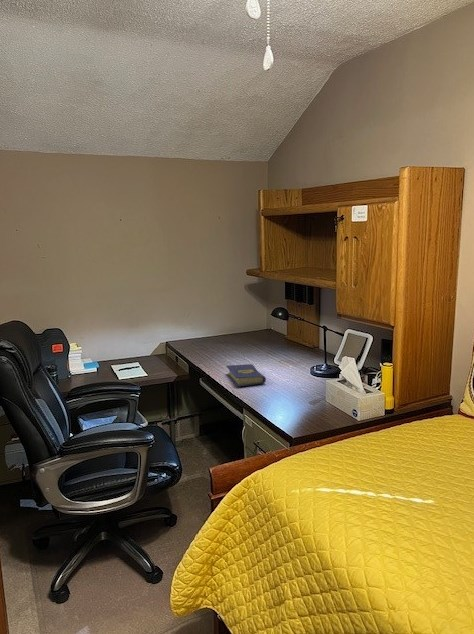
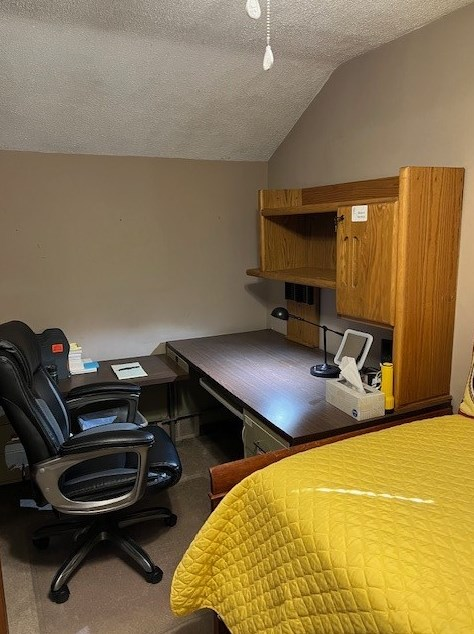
- hardcover book [225,363,267,387]
